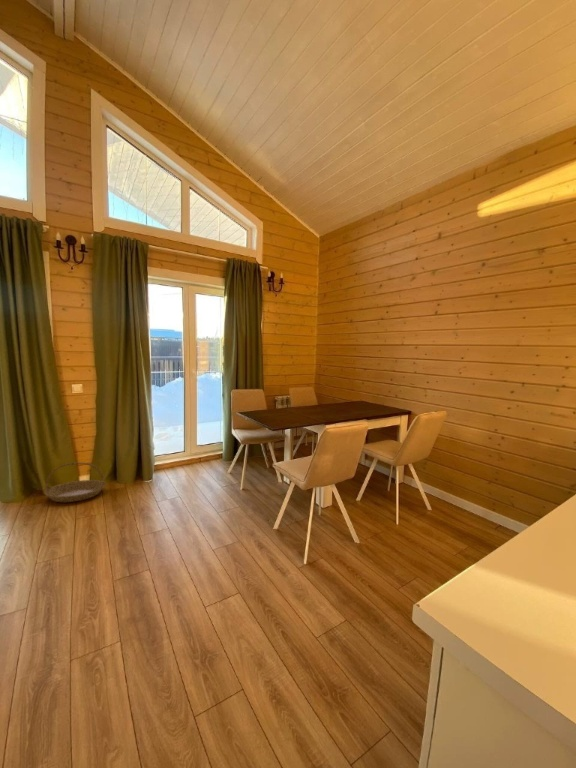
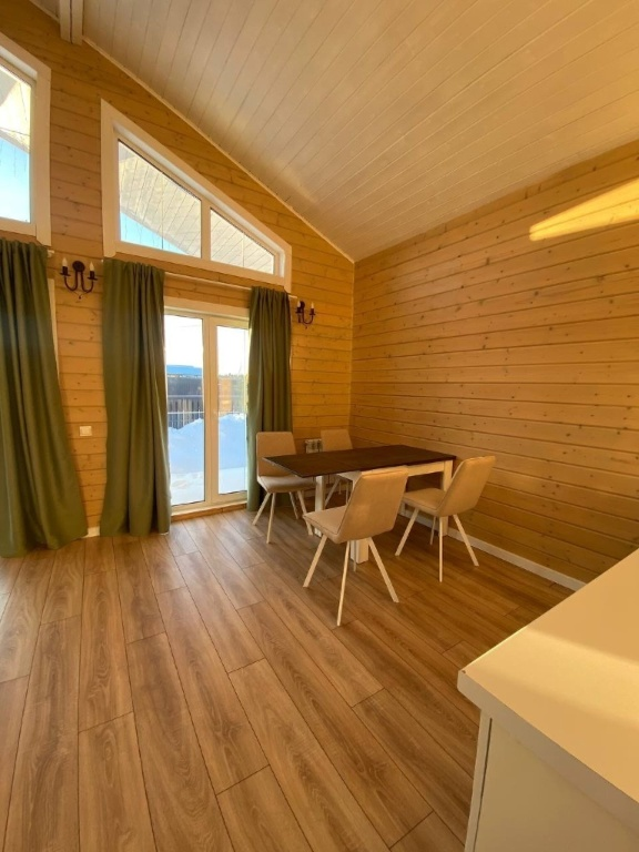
- basket [43,462,106,503]
